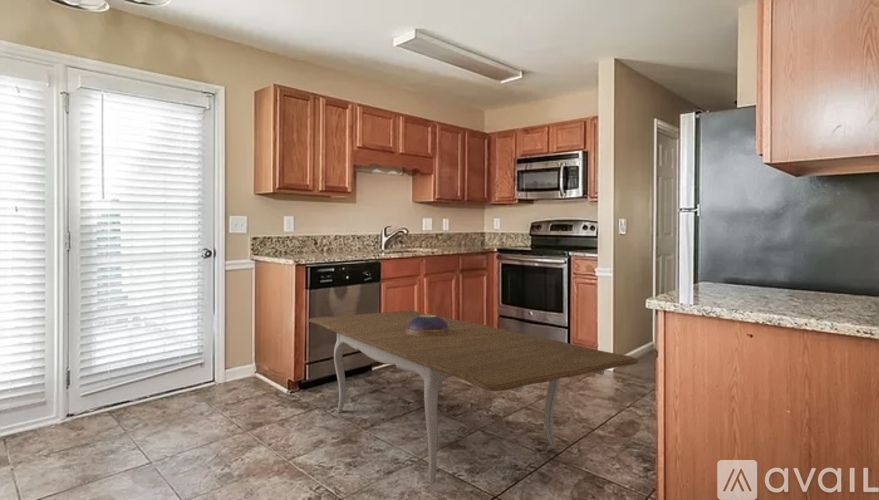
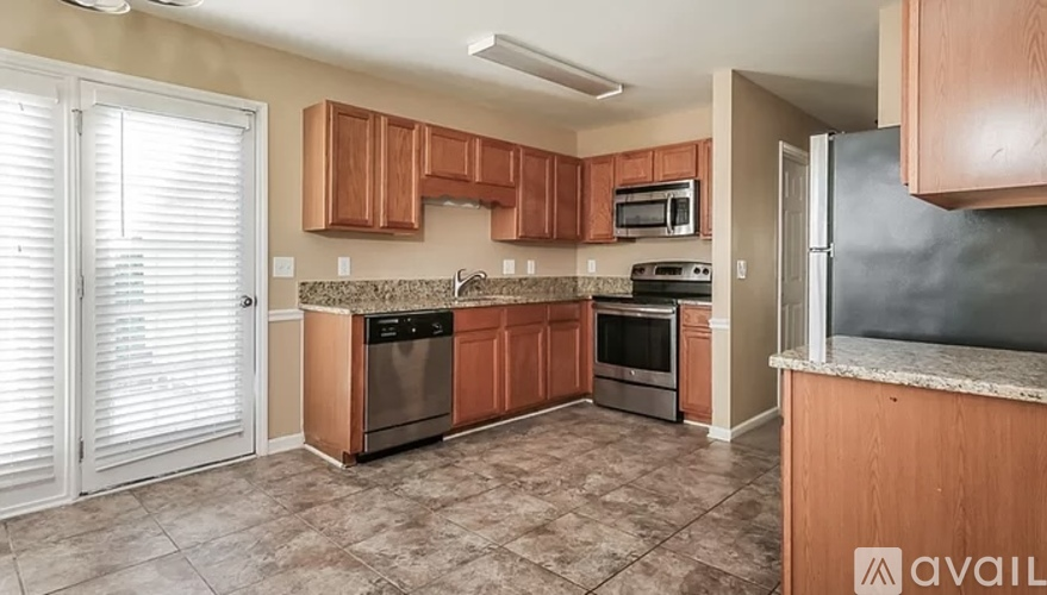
- dining table [308,310,639,485]
- decorative bowl [406,313,450,336]
